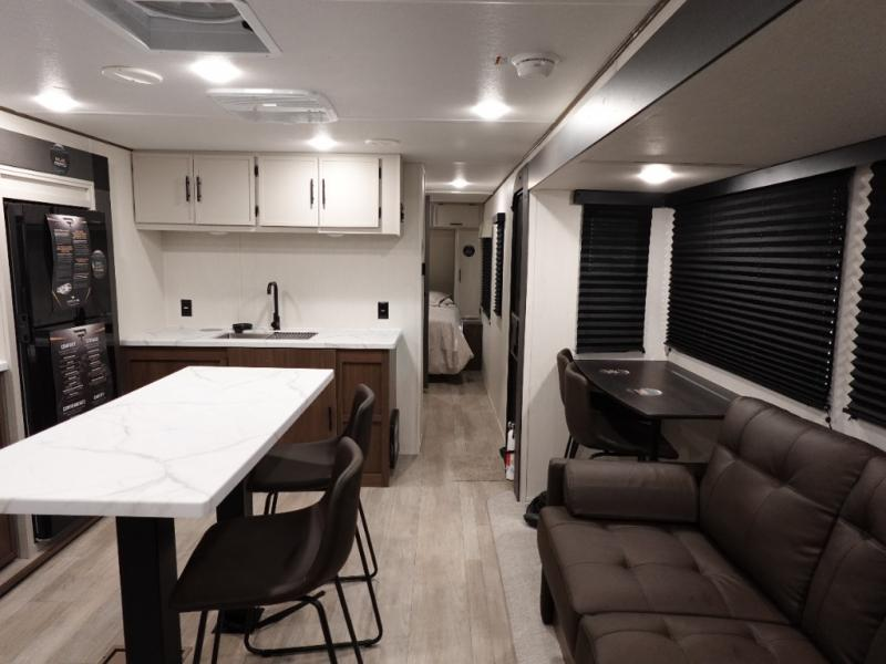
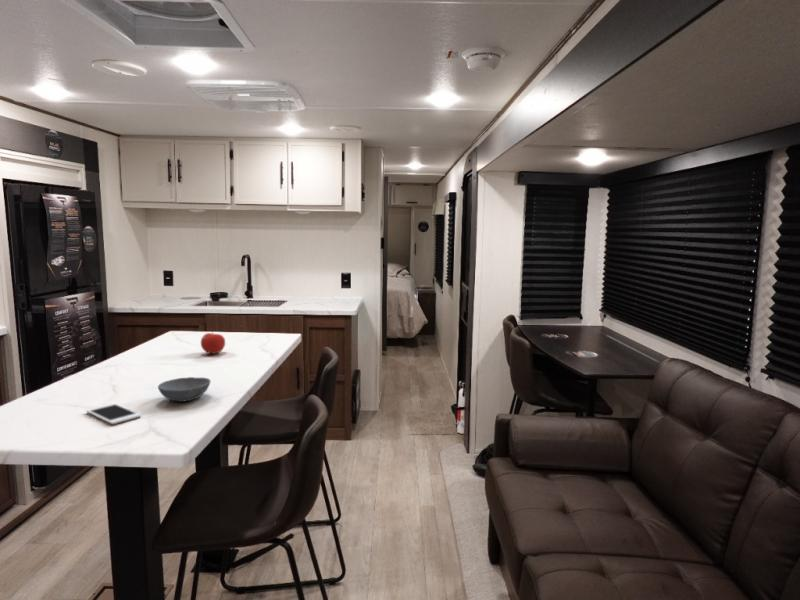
+ fruit [200,329,226,355]
+ bowl [157,376,212,402]
+ cell phone [85,403,142,425]
